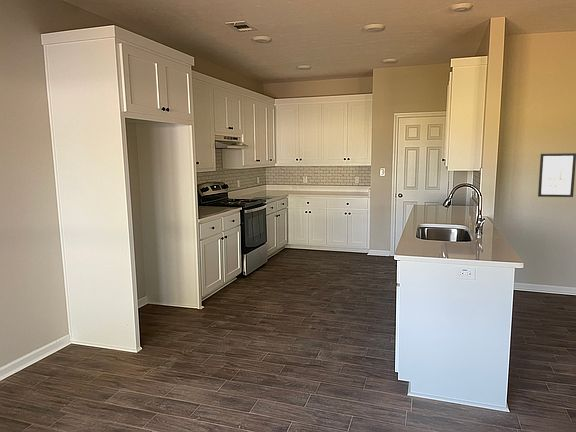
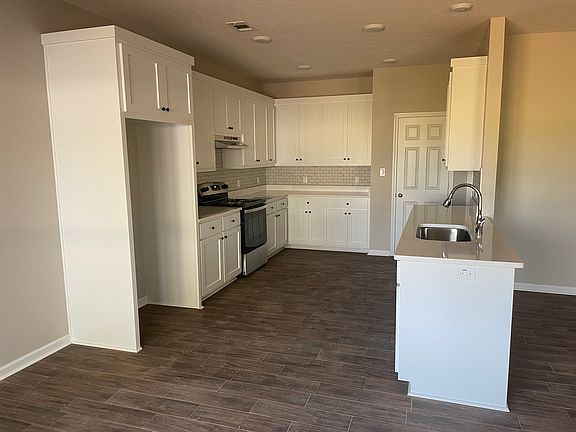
- wall art [537,152,576,198]
